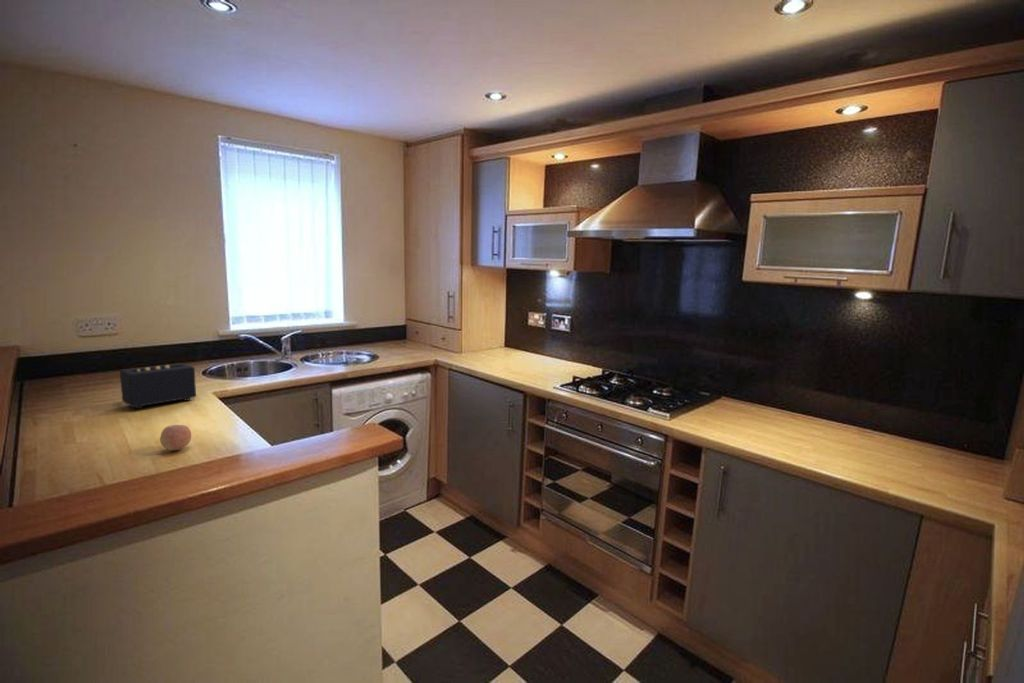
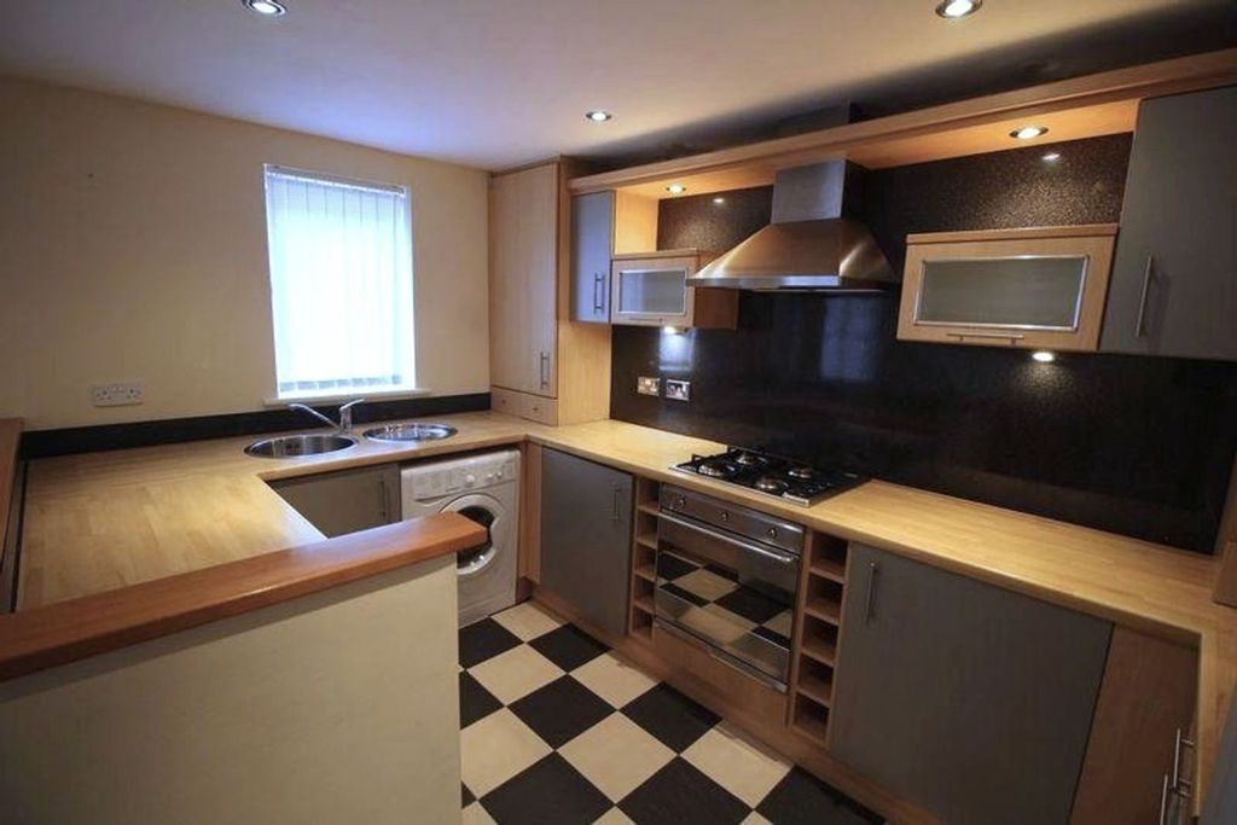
- speaker [119,362,197,410]
- fruit [159,424,192,451]
